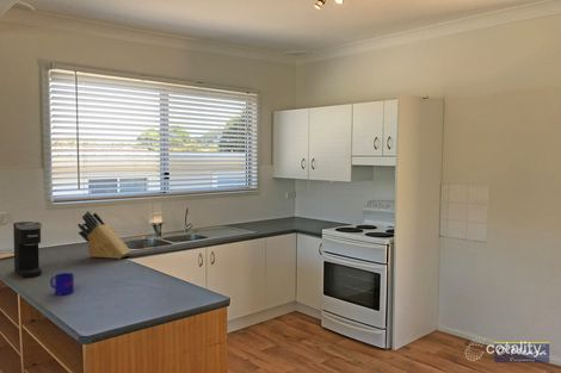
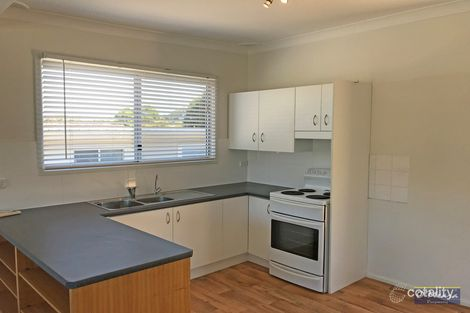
- knife block [76,210,132,260]
- coffee maker [12,220,43,279]
- mug [49,272,75,297]
